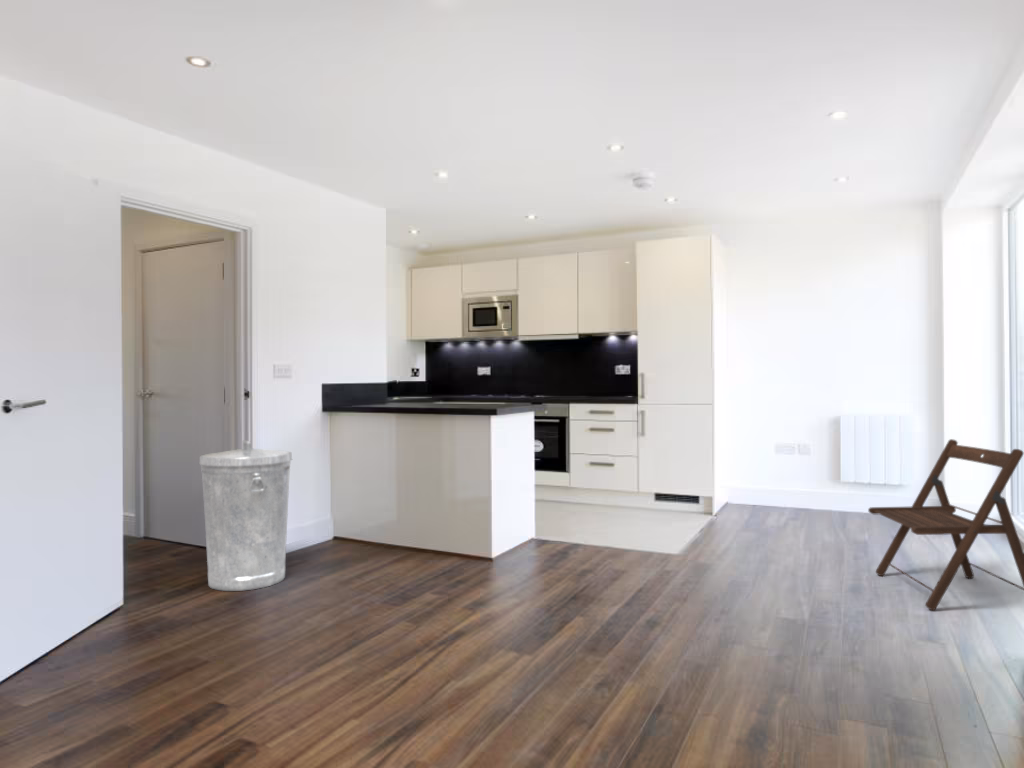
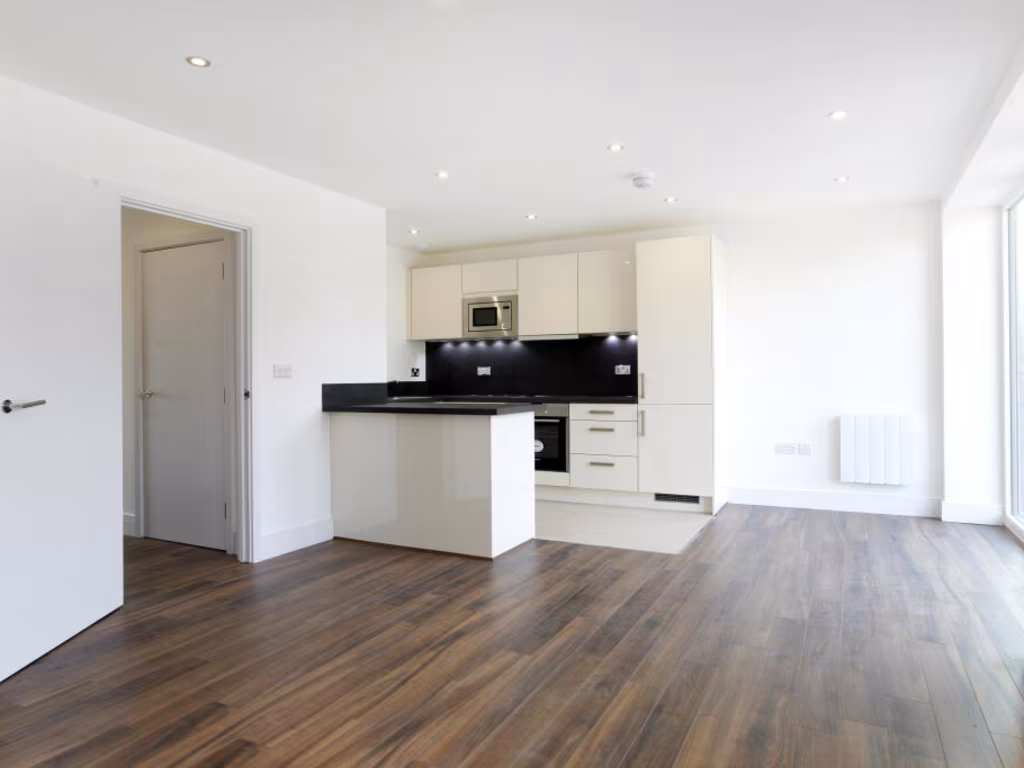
- folding chair [867,438,1024,611]
- trash can [198,440,293,592]
